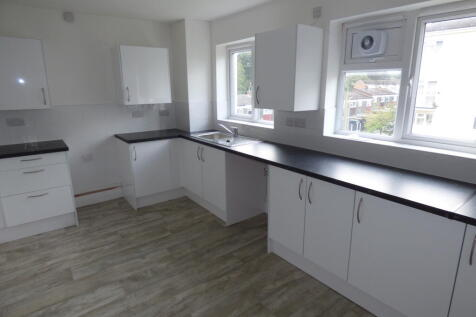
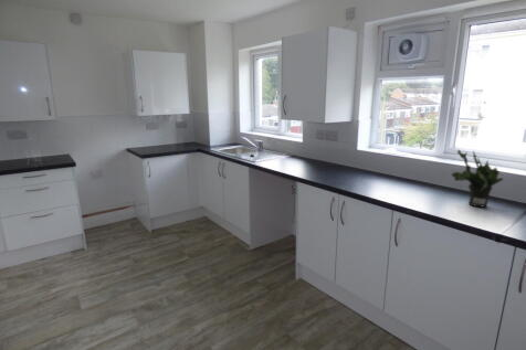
+ potted plant [451,149,505,209]
